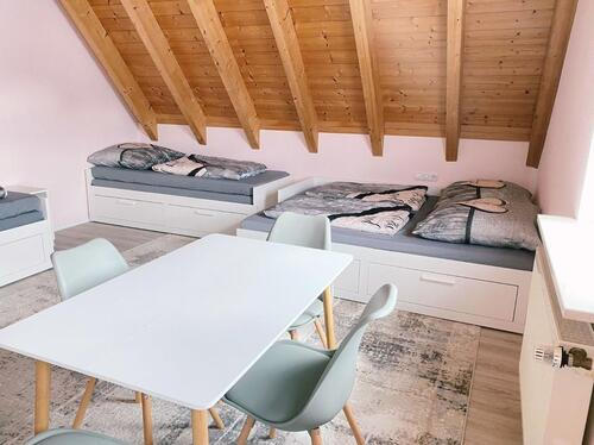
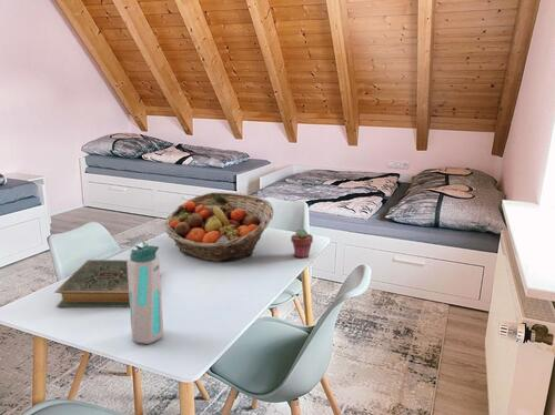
+ hardback book [53,259,130,307]
+ potted succulent [290,227,314,259]
+ water bottle [127,241,164,345]
+ fruit basket [163,191,274,263]
